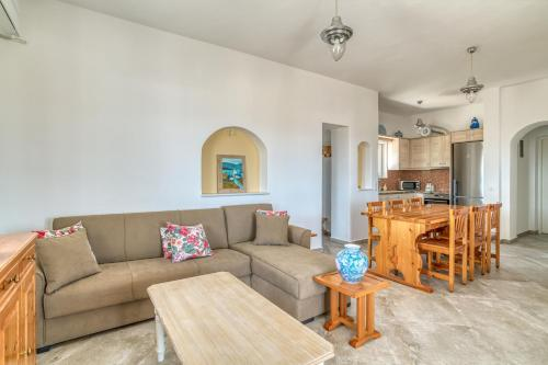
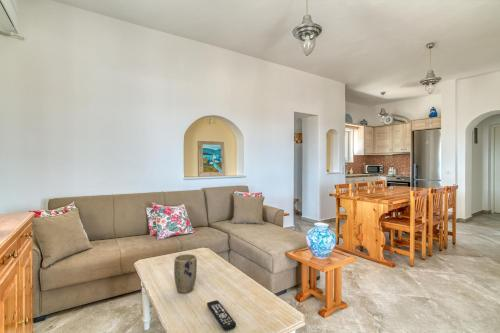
+ remote control [206,299,237,332]
+ plant pot [173,253,198,294]
